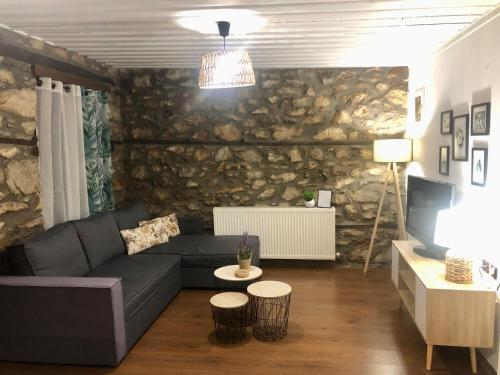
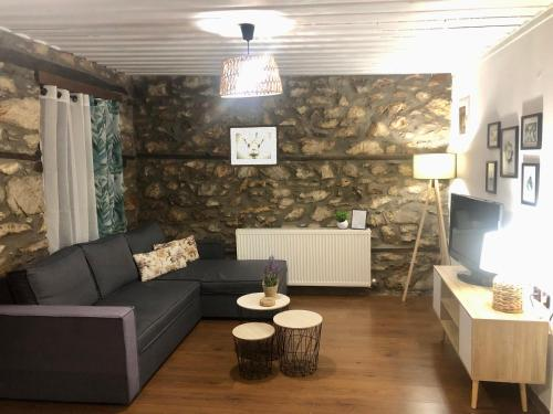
+ wall art [227,124,280,168]
